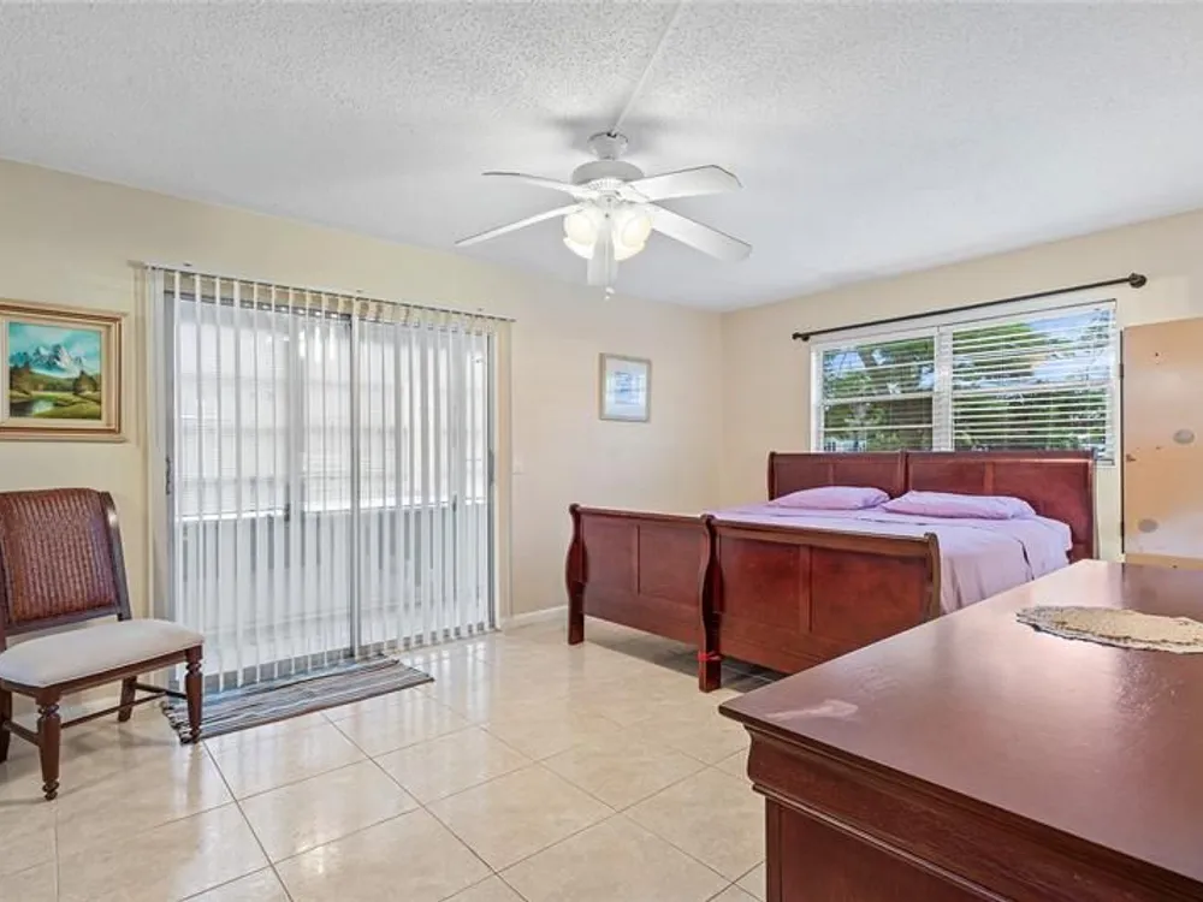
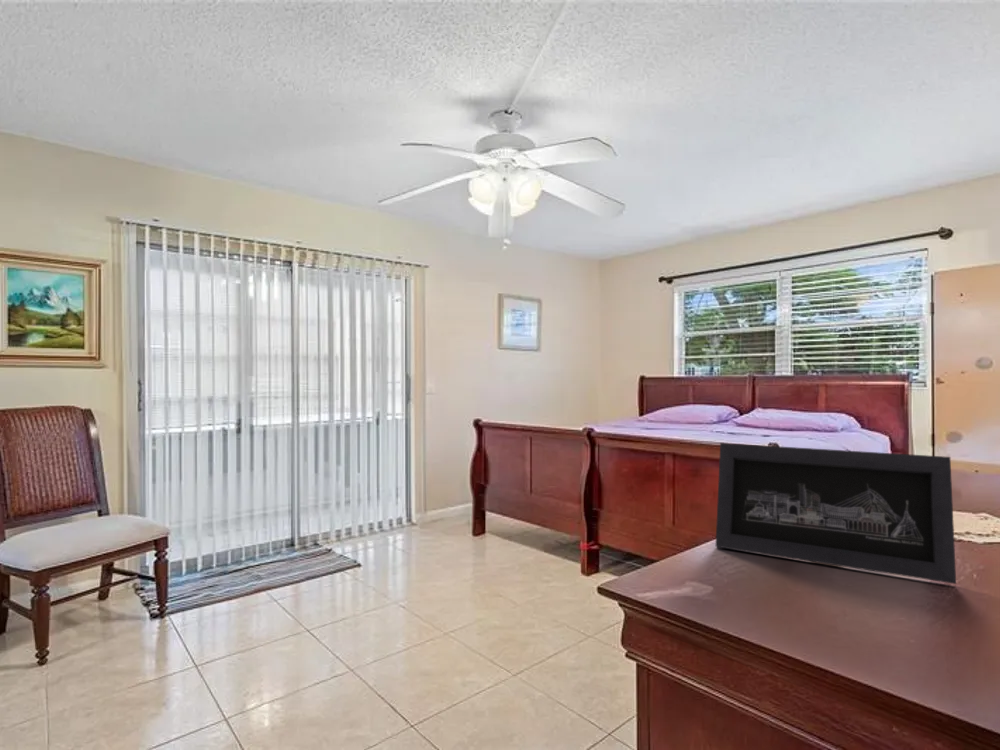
+ picture frame [715,442,957,585]
